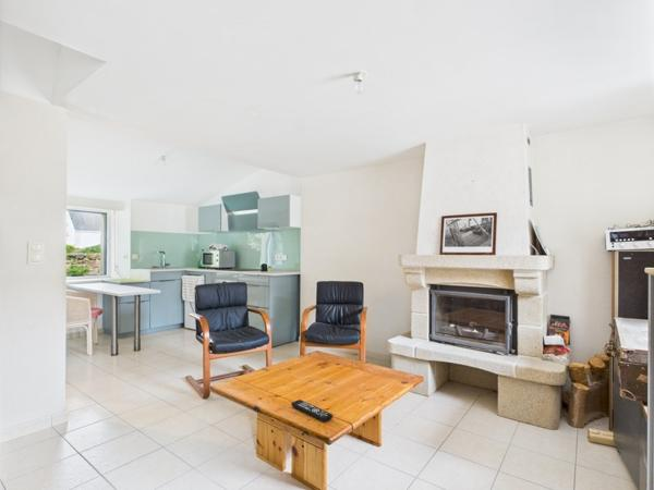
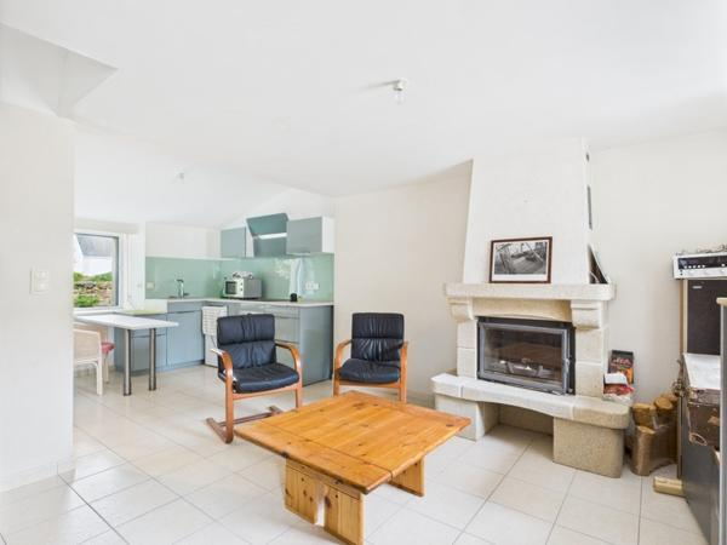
- remote control [290,399,334,422]
